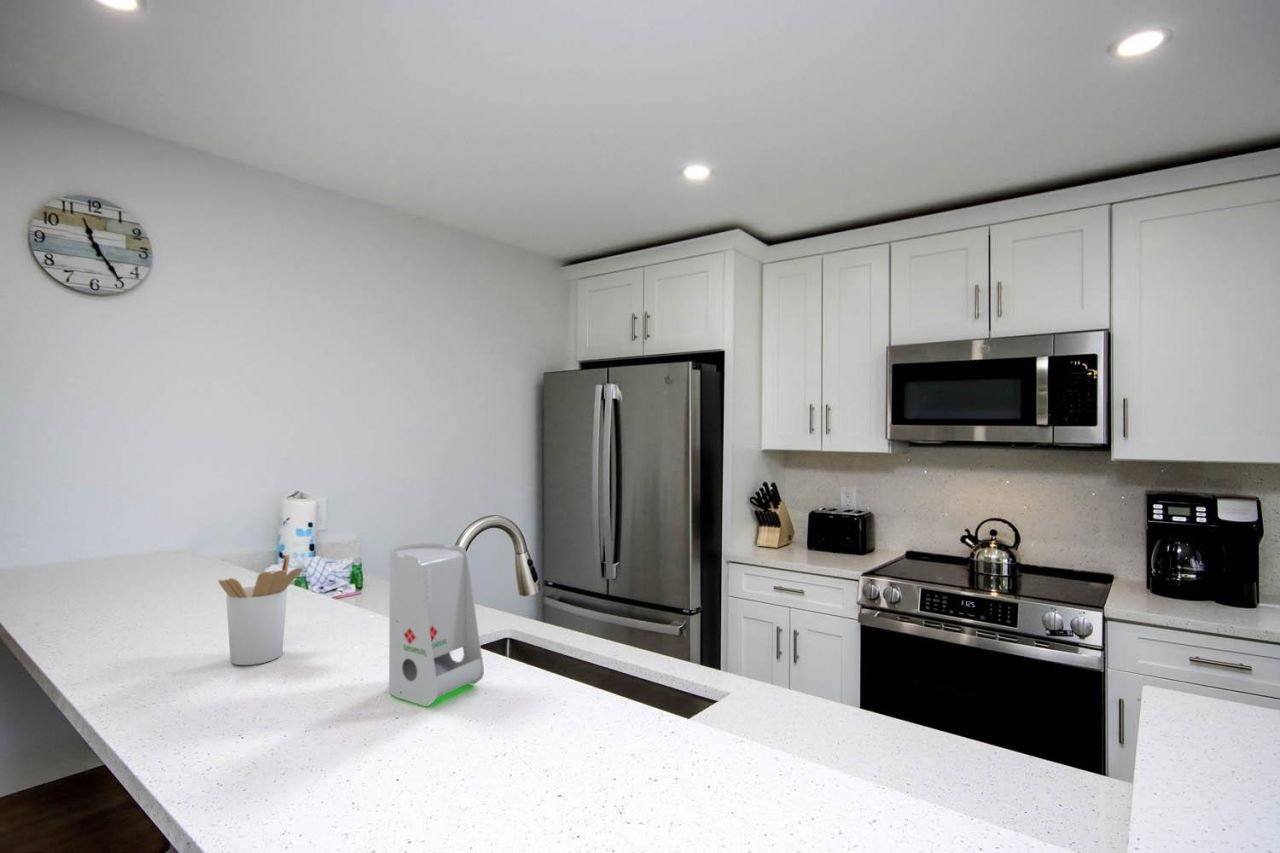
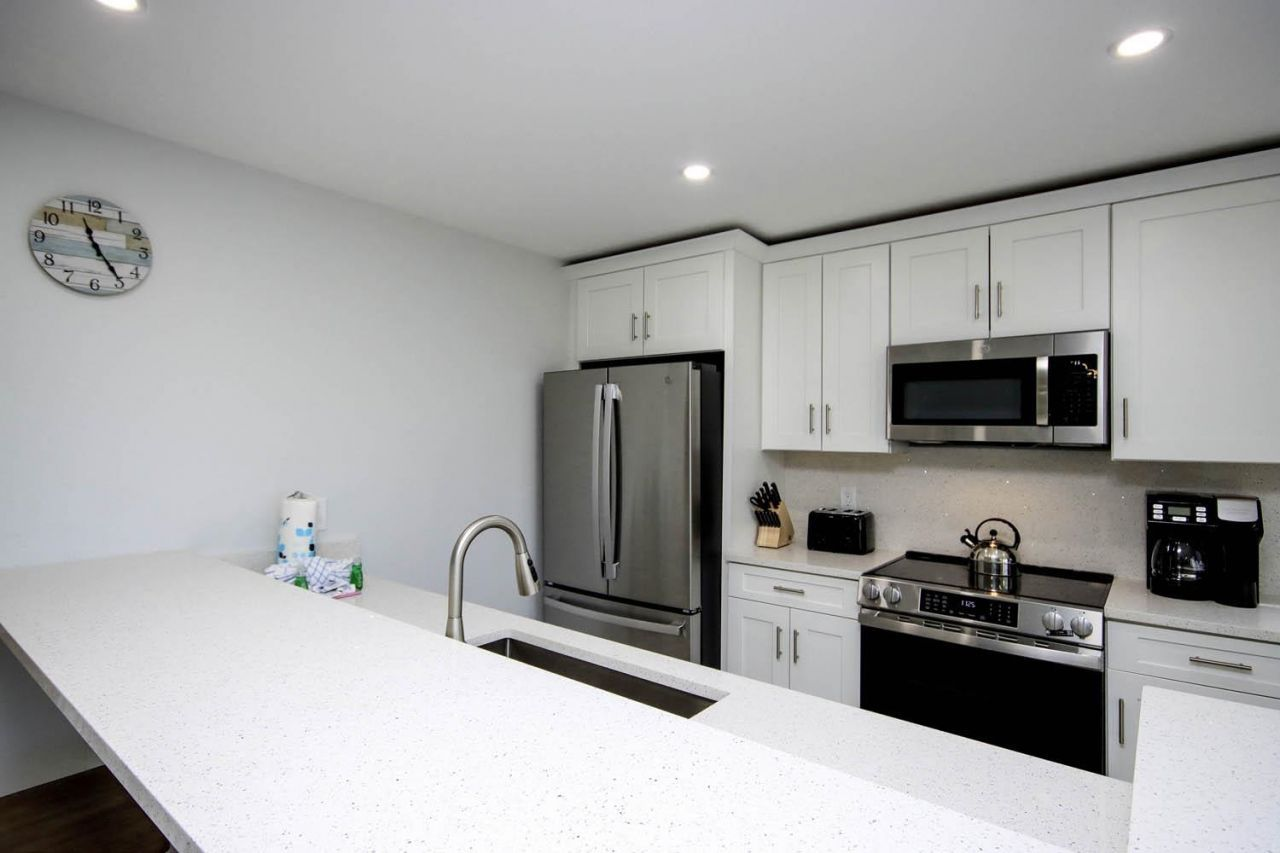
- soap dispenser [388,542,485,707]
- utensil holder [217,553,304,666]
